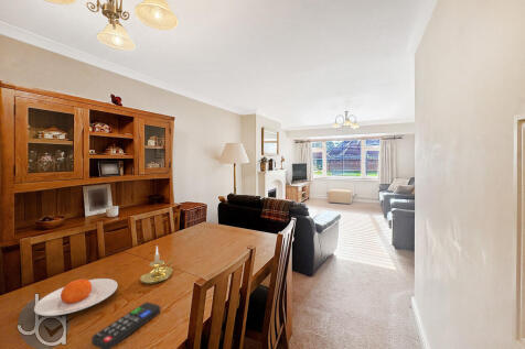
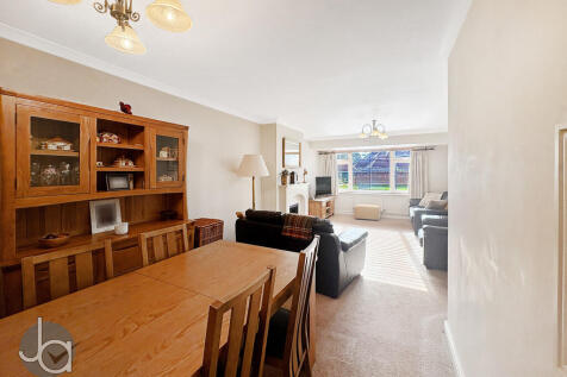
- remote control [90,301,161,349]
- plate [33,277,119,317]
- candle holder [139,244,174,285]
